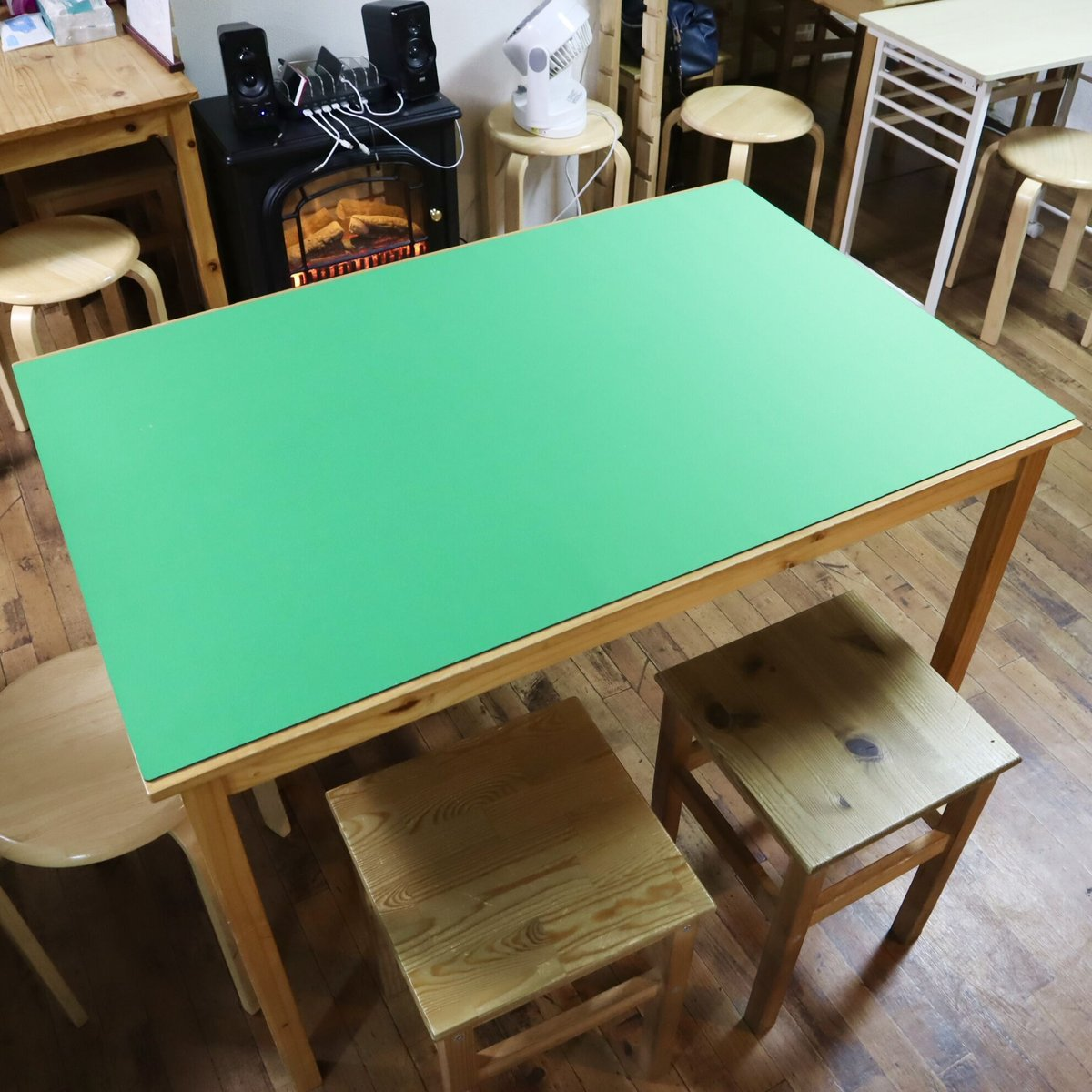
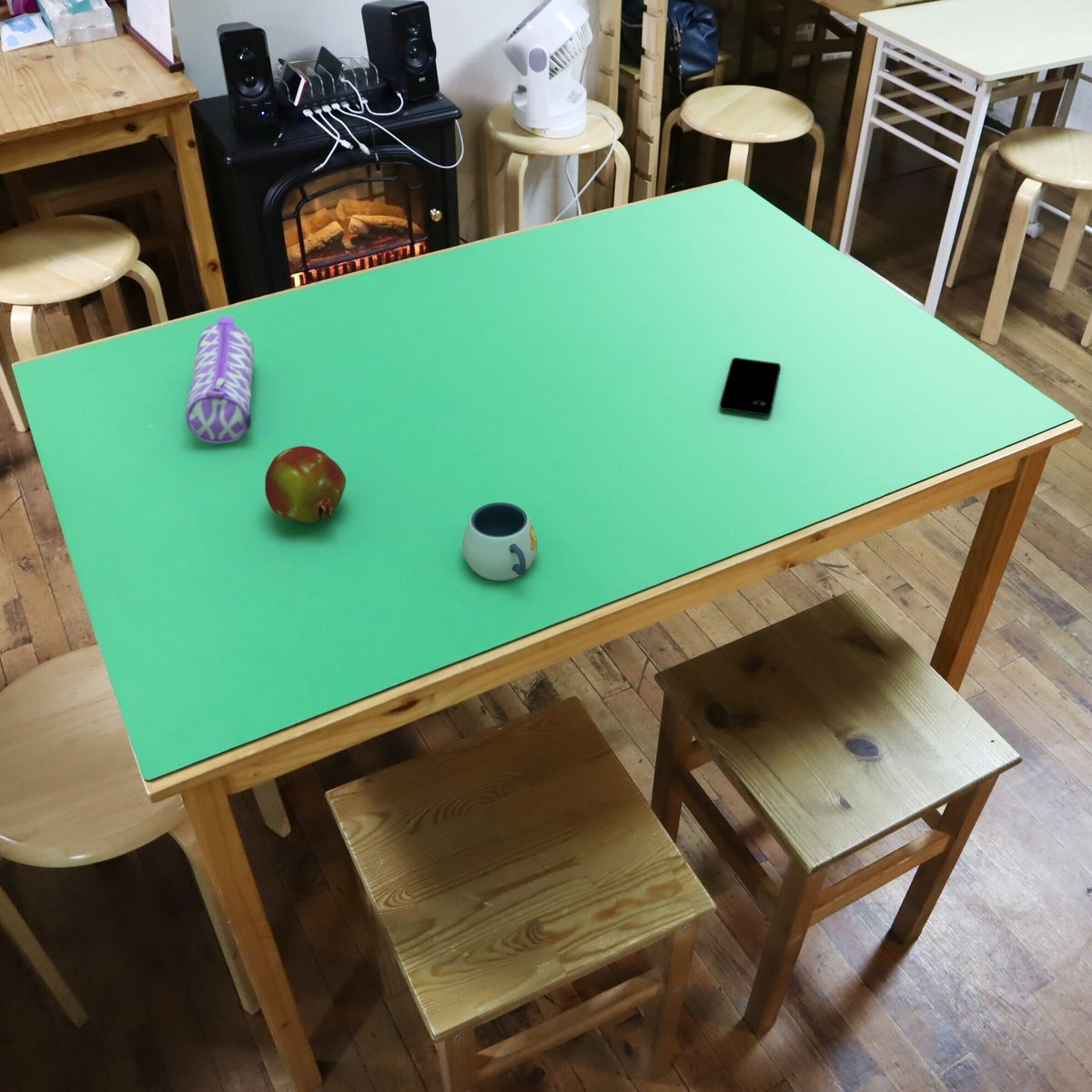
+ fruit [264,445,347,524]
+ mug [461,501,539,581]
+ smartphone [719,357,782,417]
+ pencil case [185,316,255,444]
